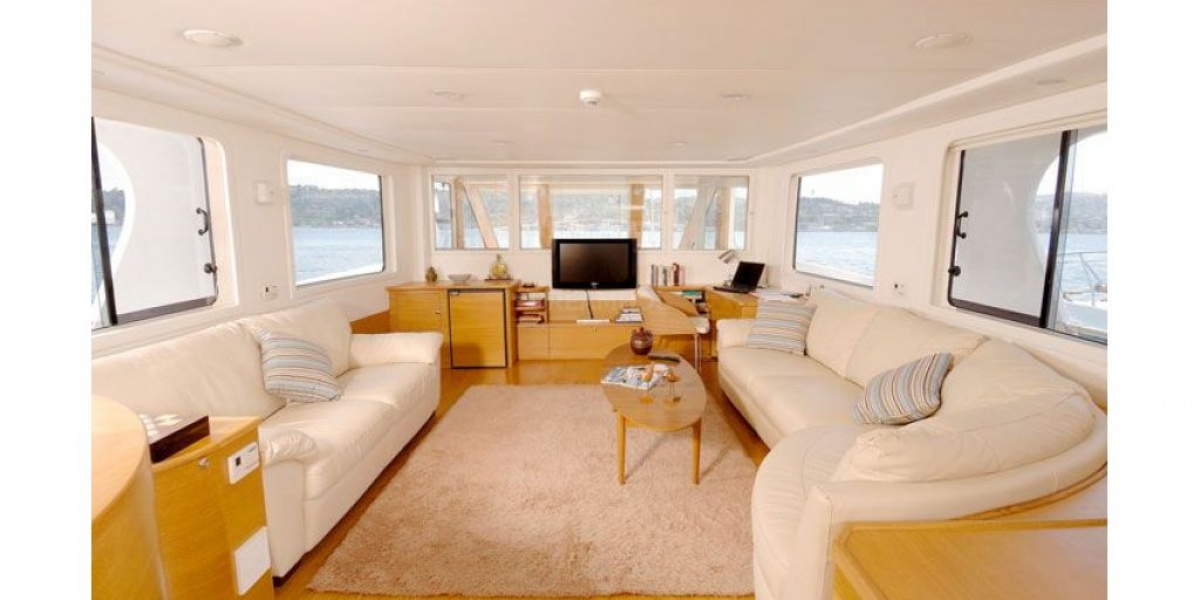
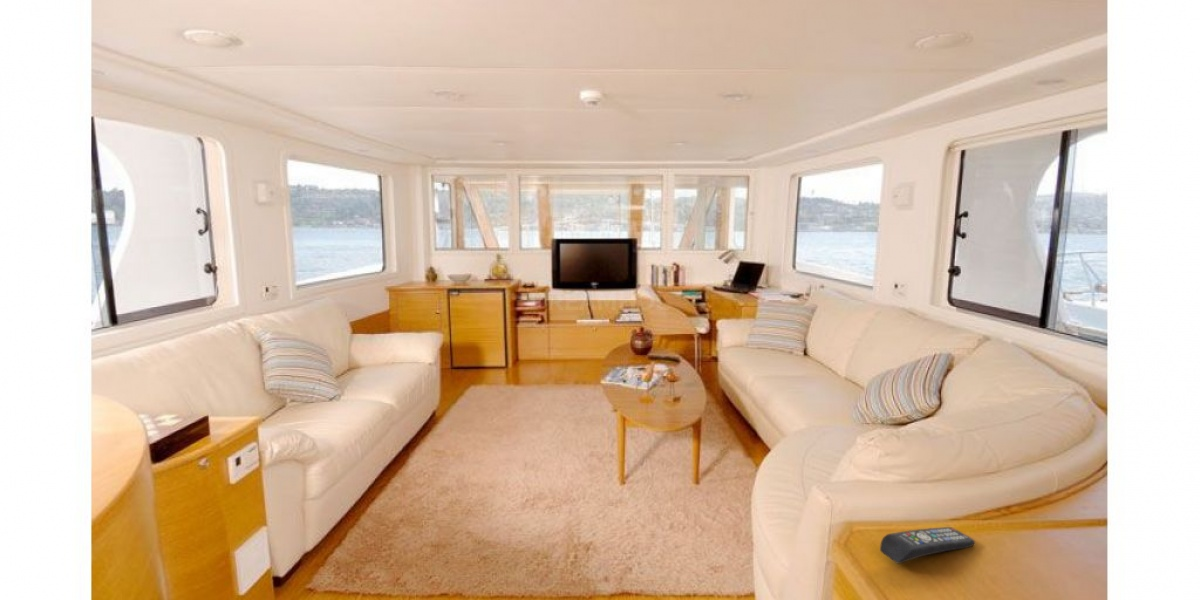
+ remote control [879,526,976,565]
